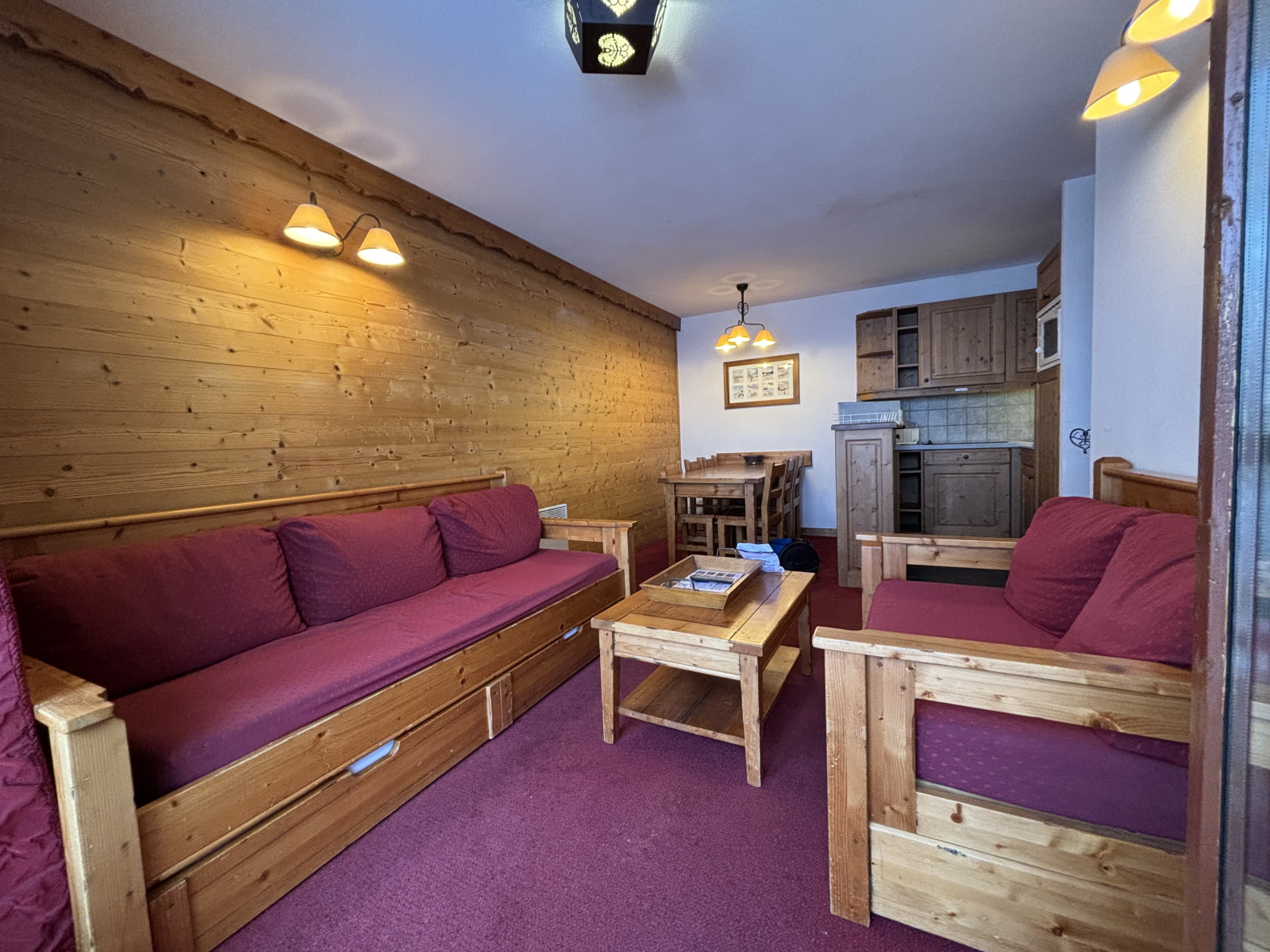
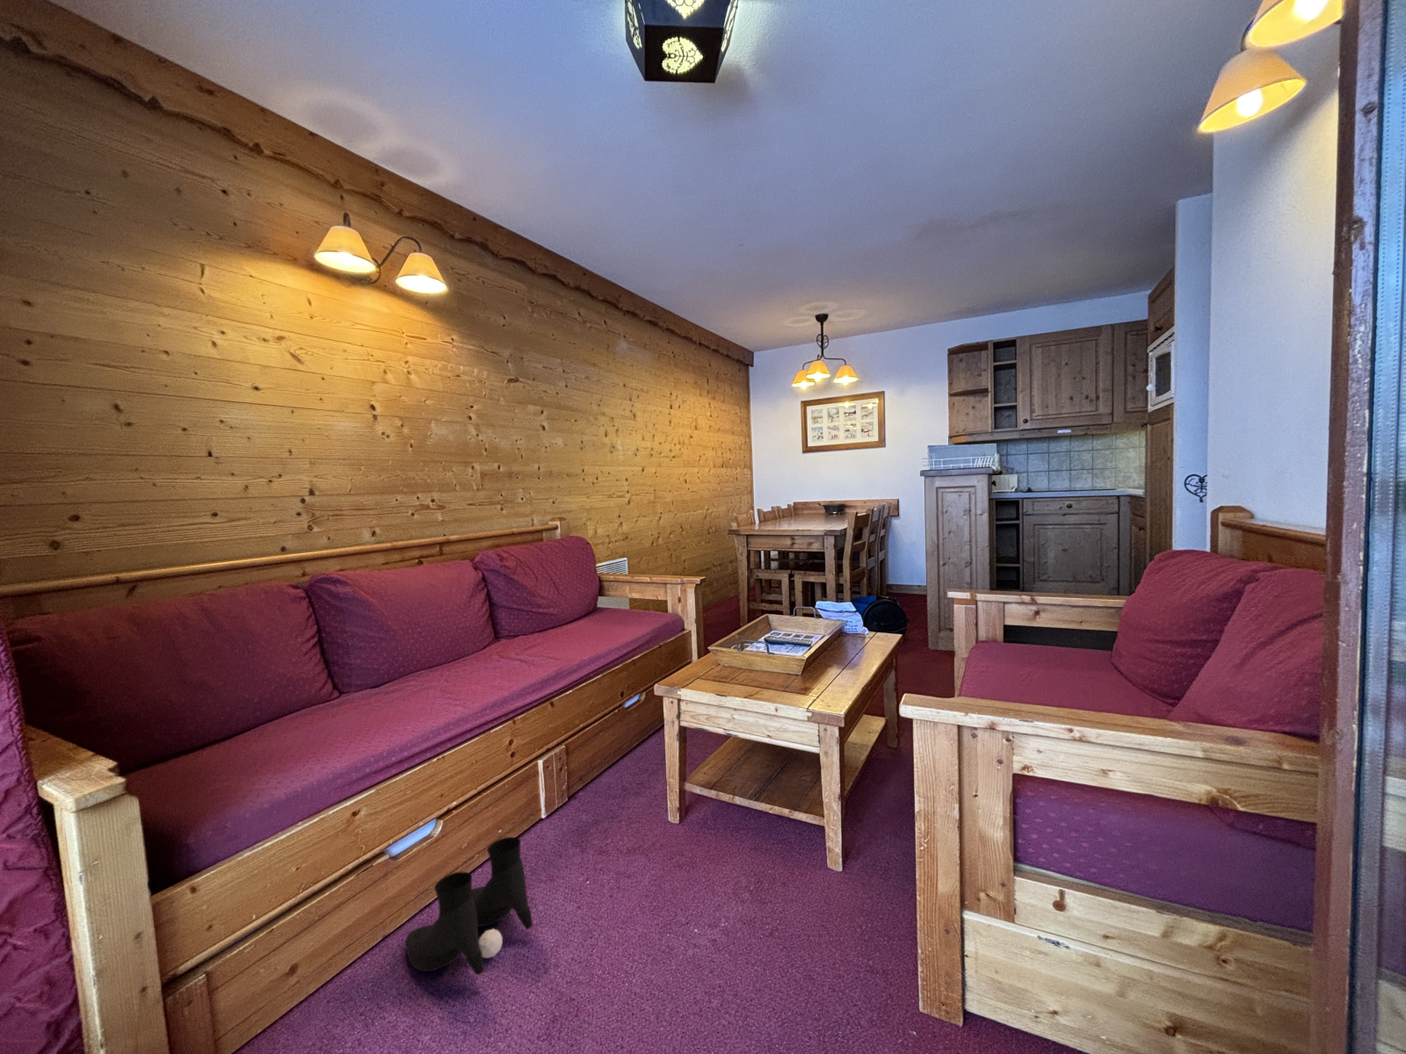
+ boots [404,836,534,975]
